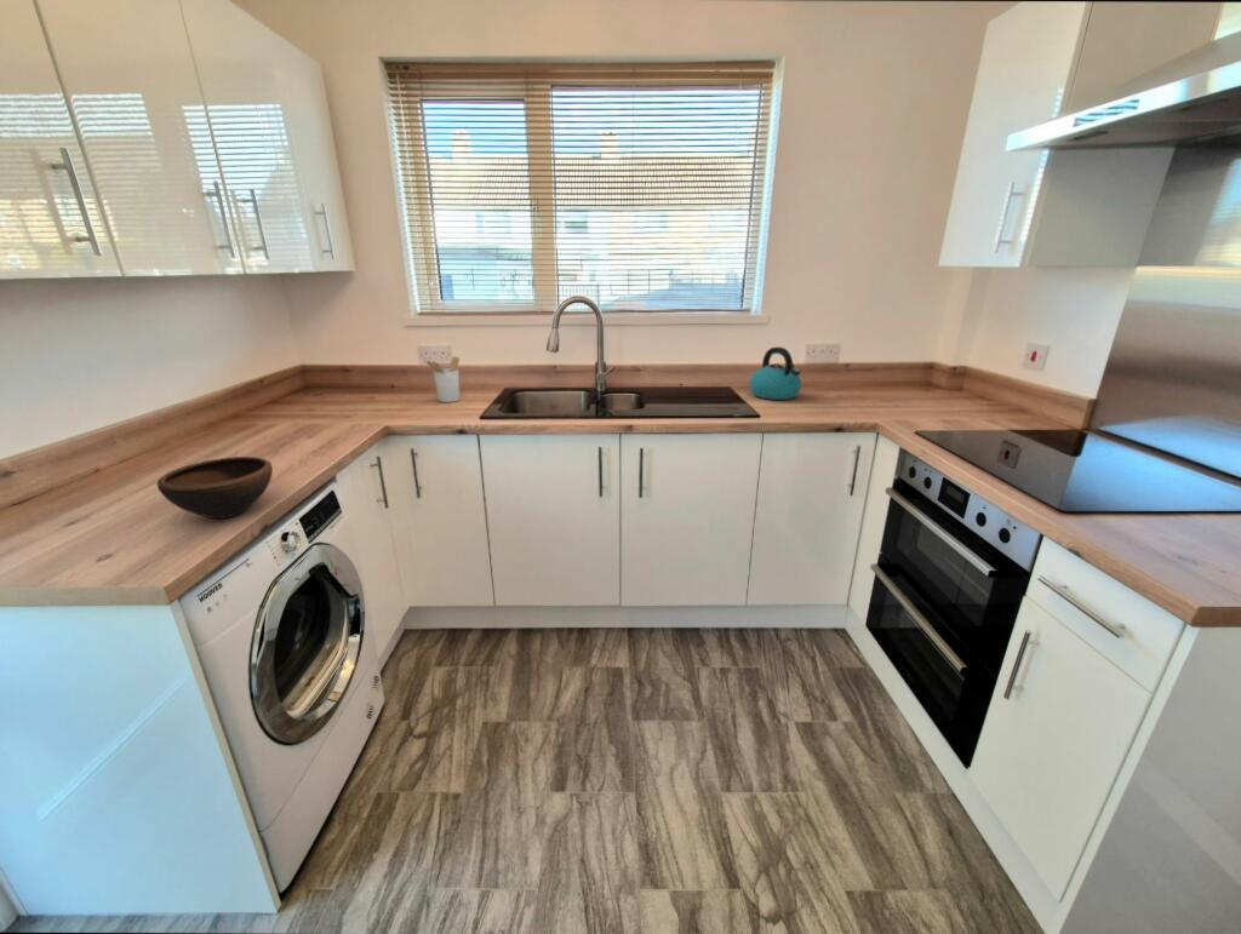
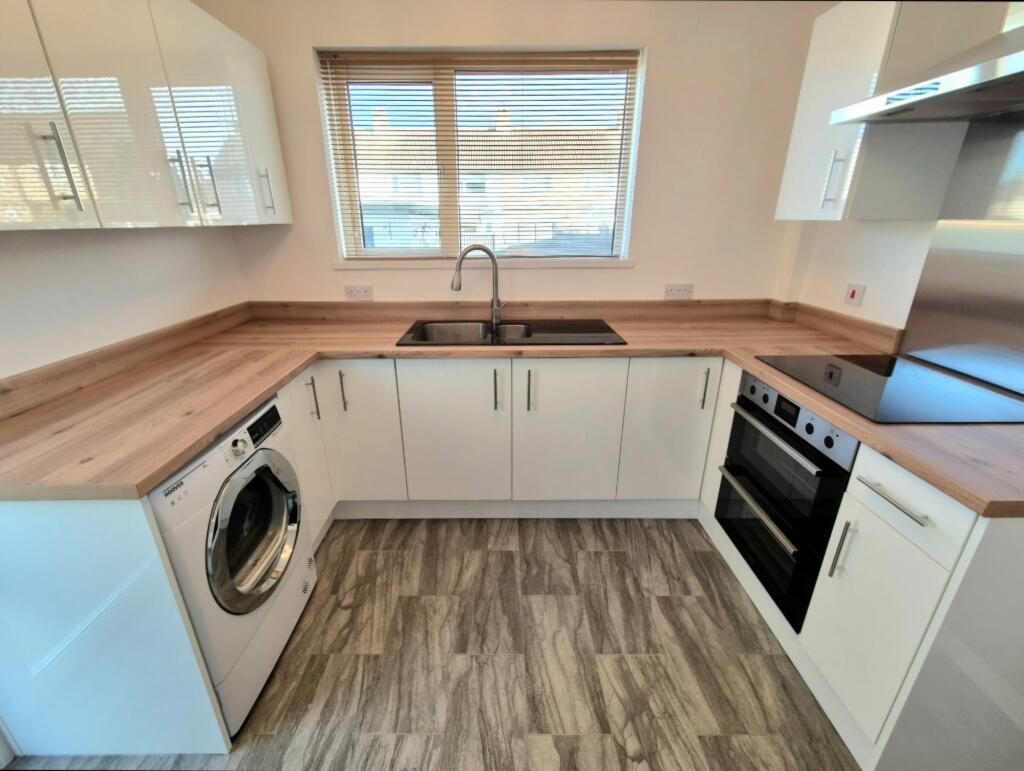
- utensil holder [423,355,461,403]
- kettle [748,345,802,401]
- bowl [156,455,274,520]
